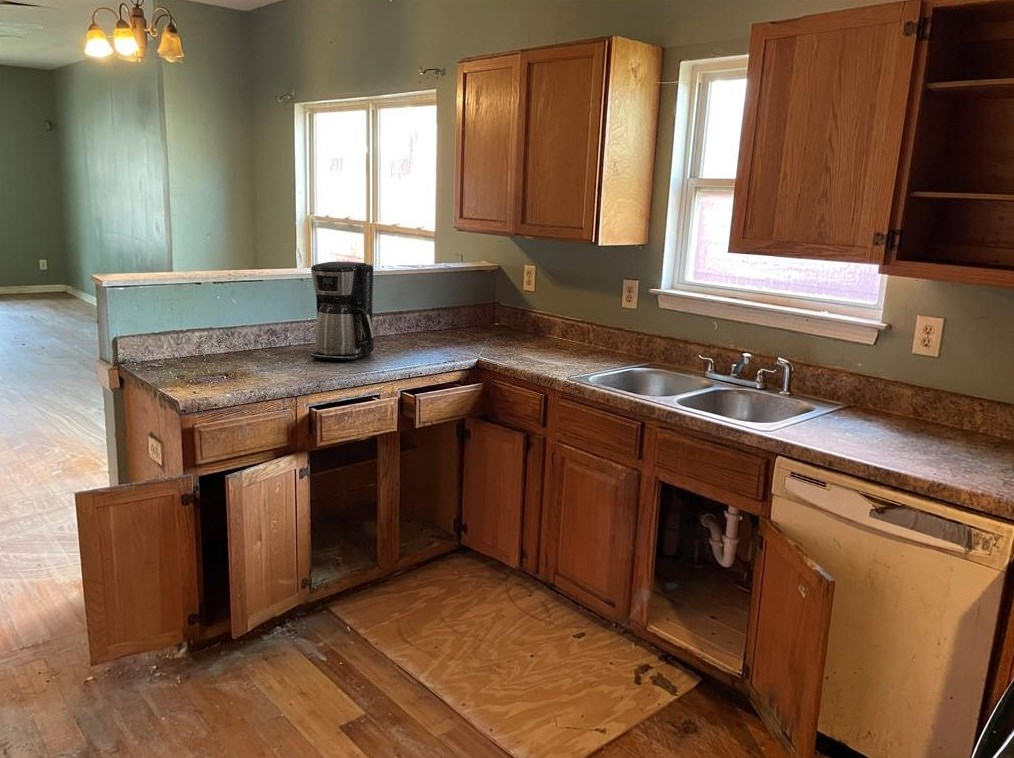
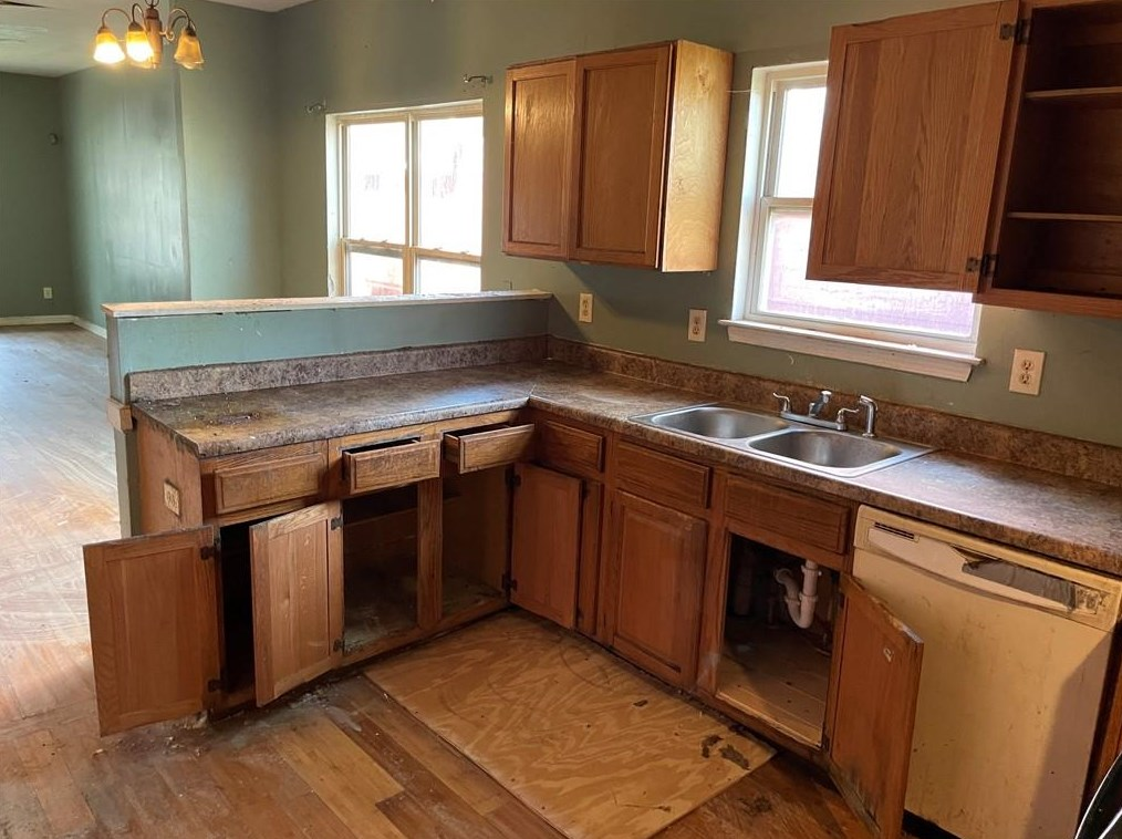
- coffee maker [308,261,375,361]
